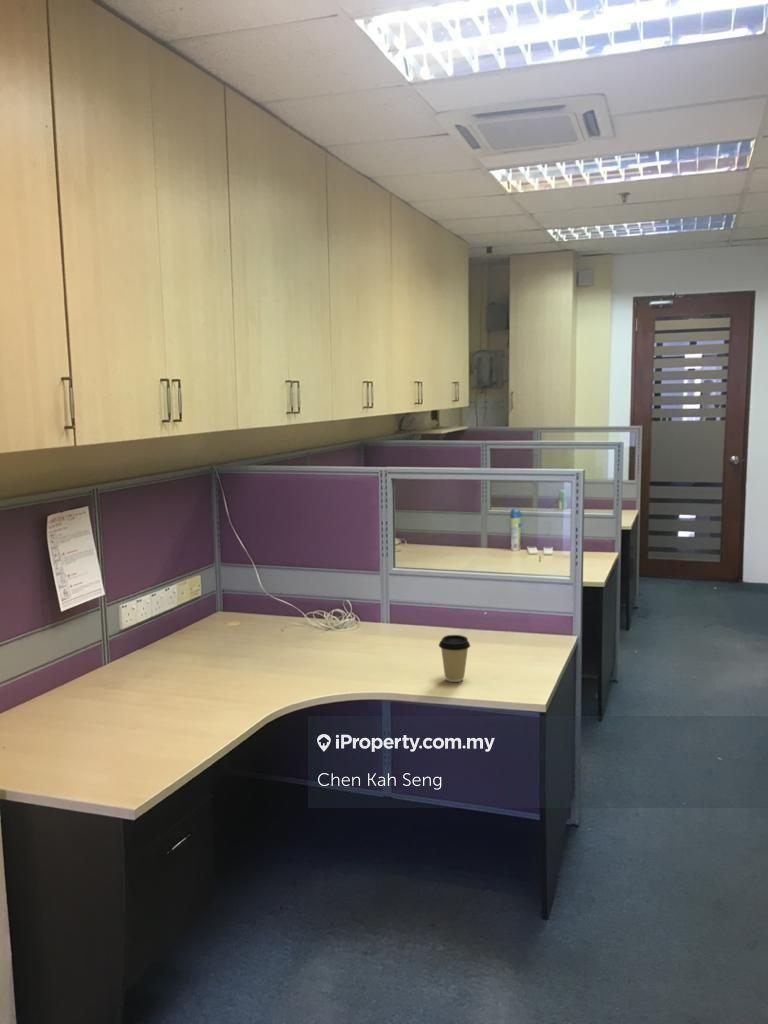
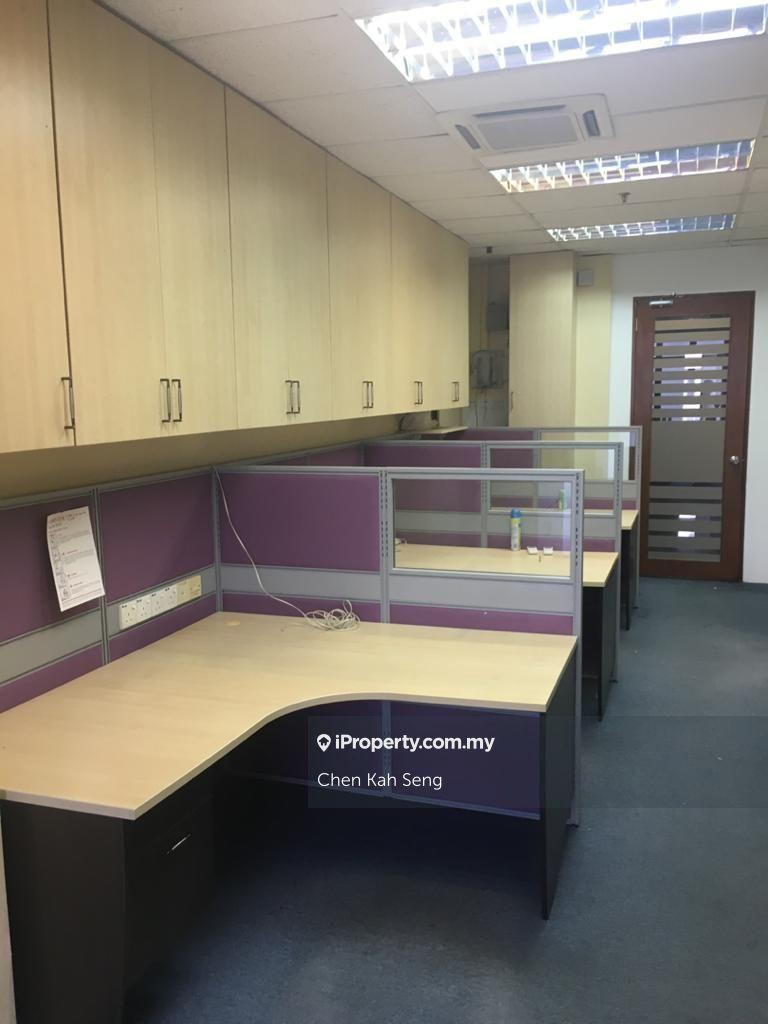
- coffee cup [438,634,471,683]
